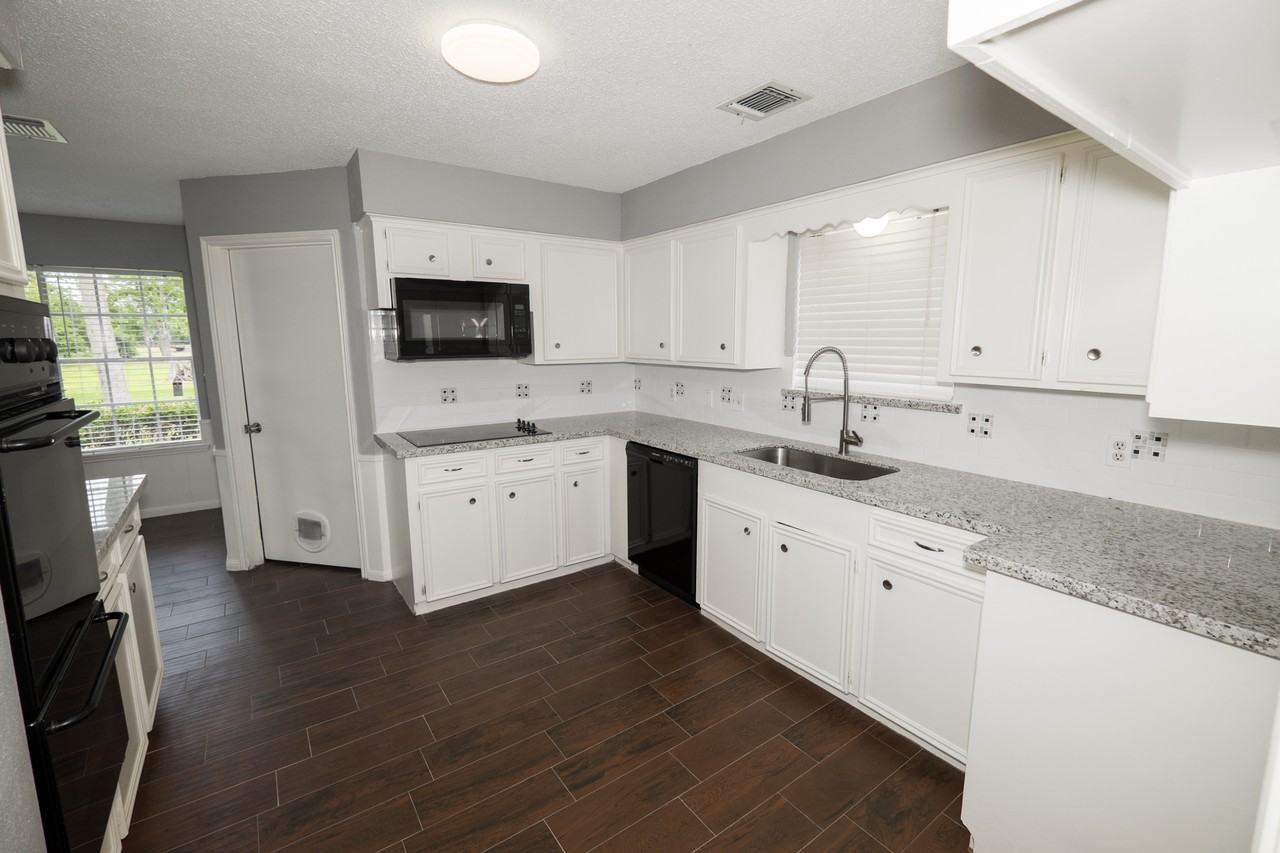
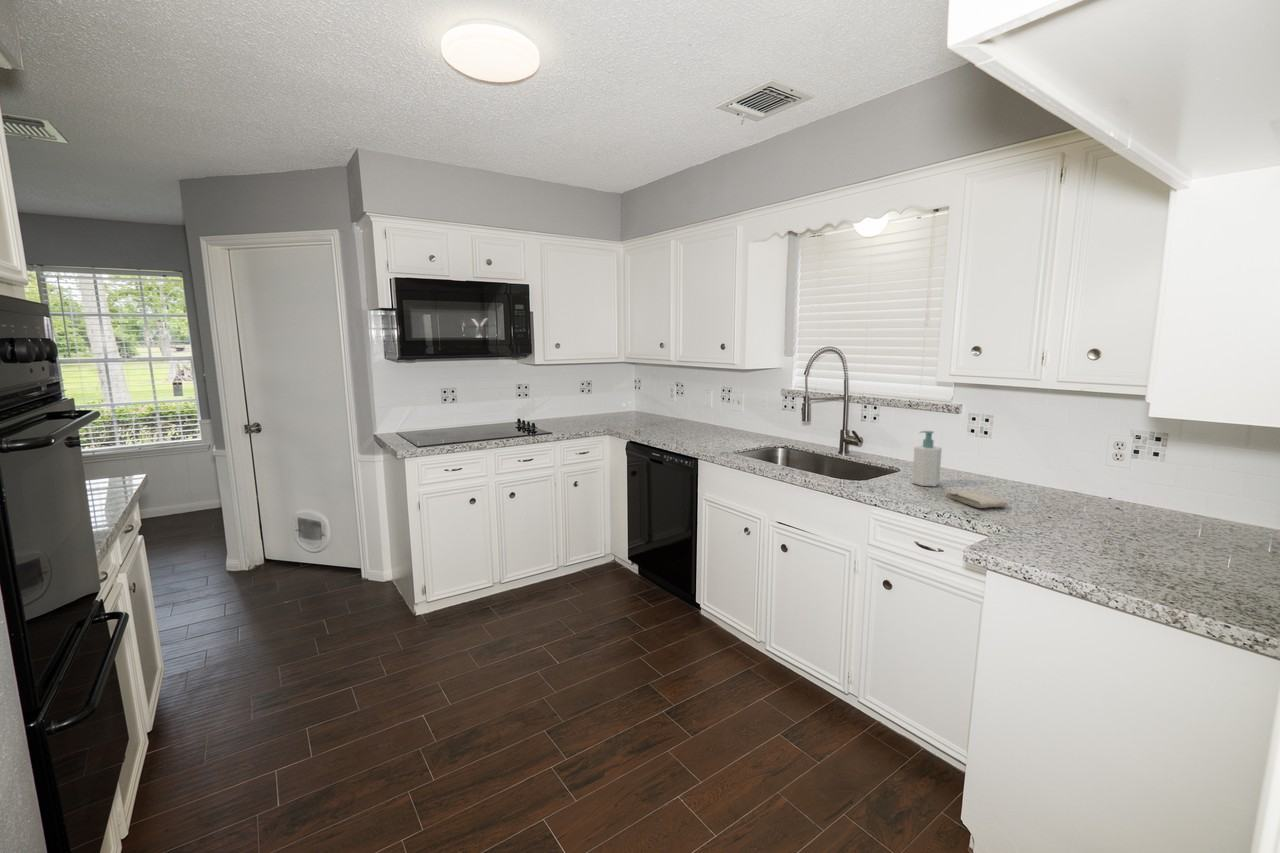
+ soap bottle [911,430,943,487]
+ washcloth [946,489,1009,509]
